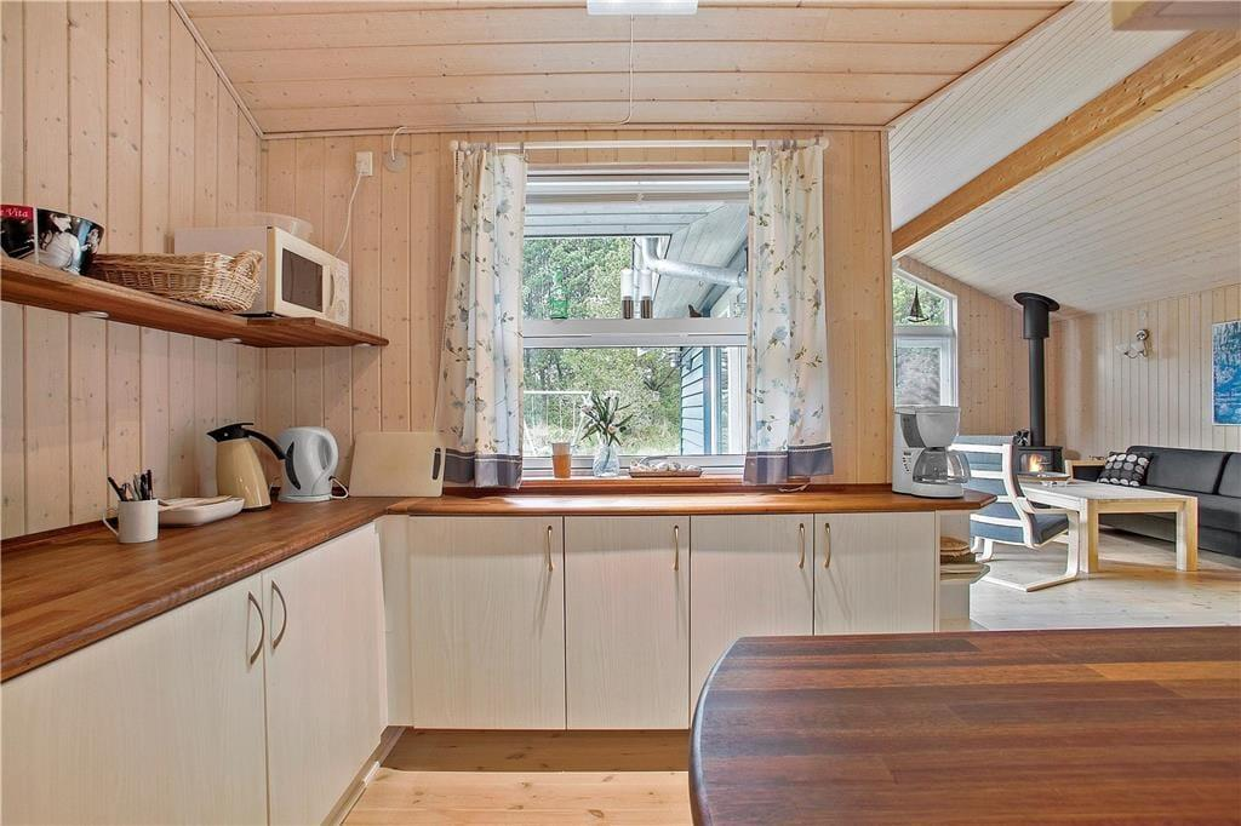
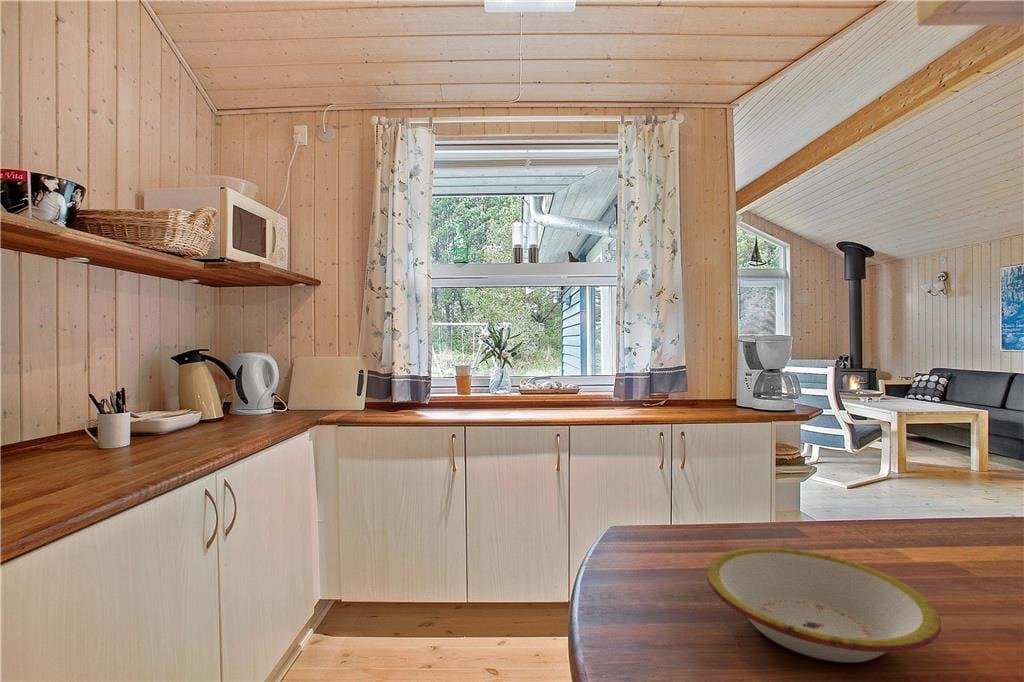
+ bowl [706,546,942,664]
